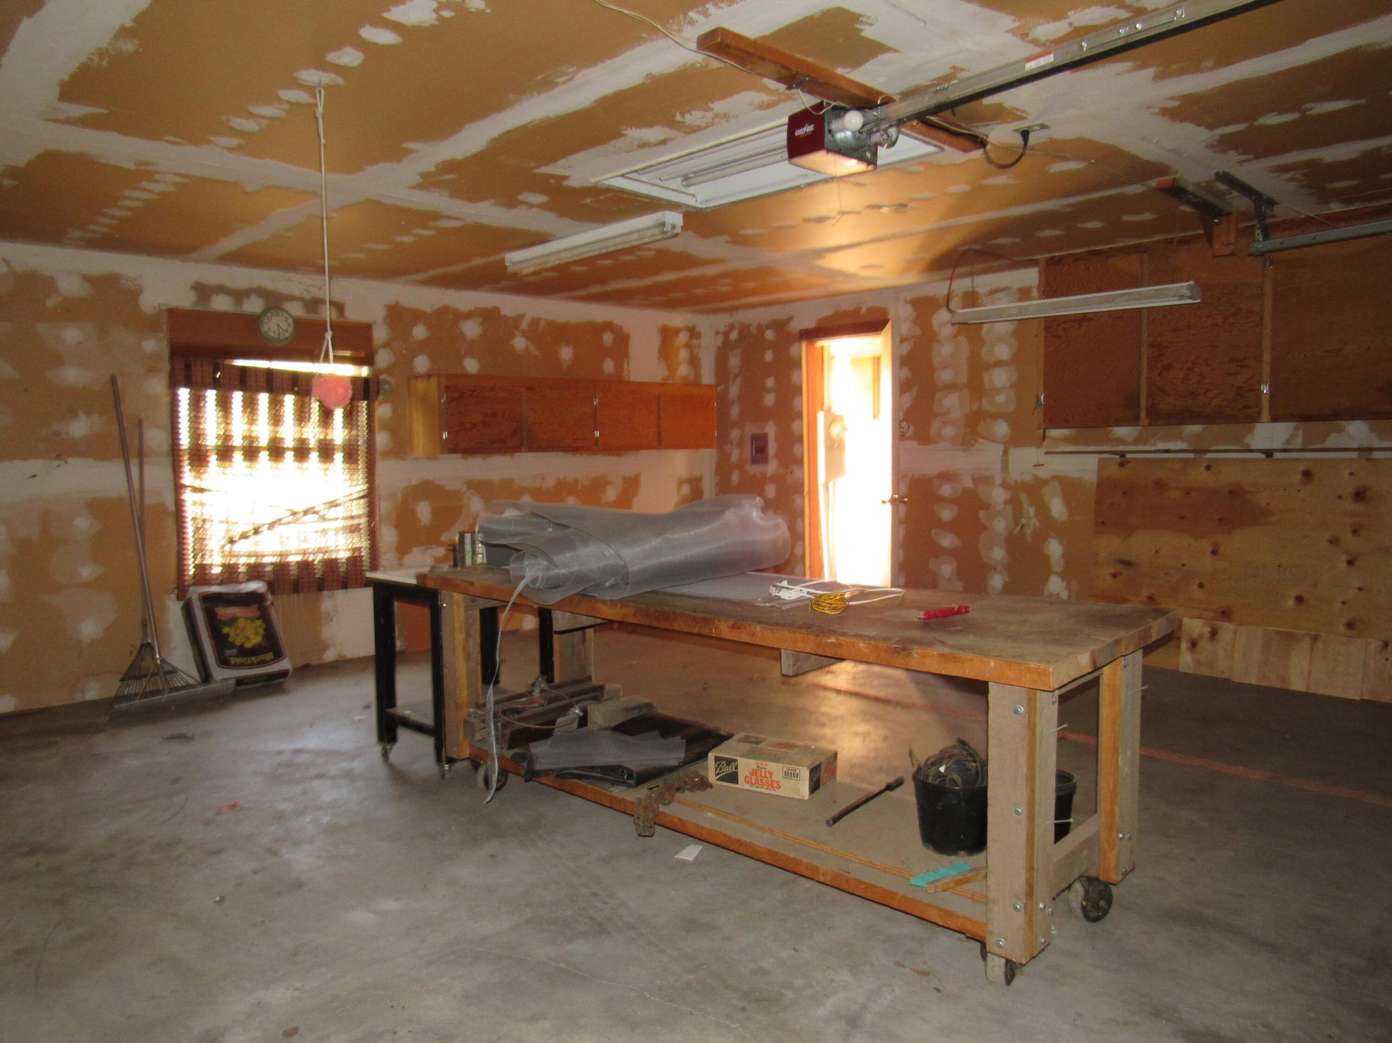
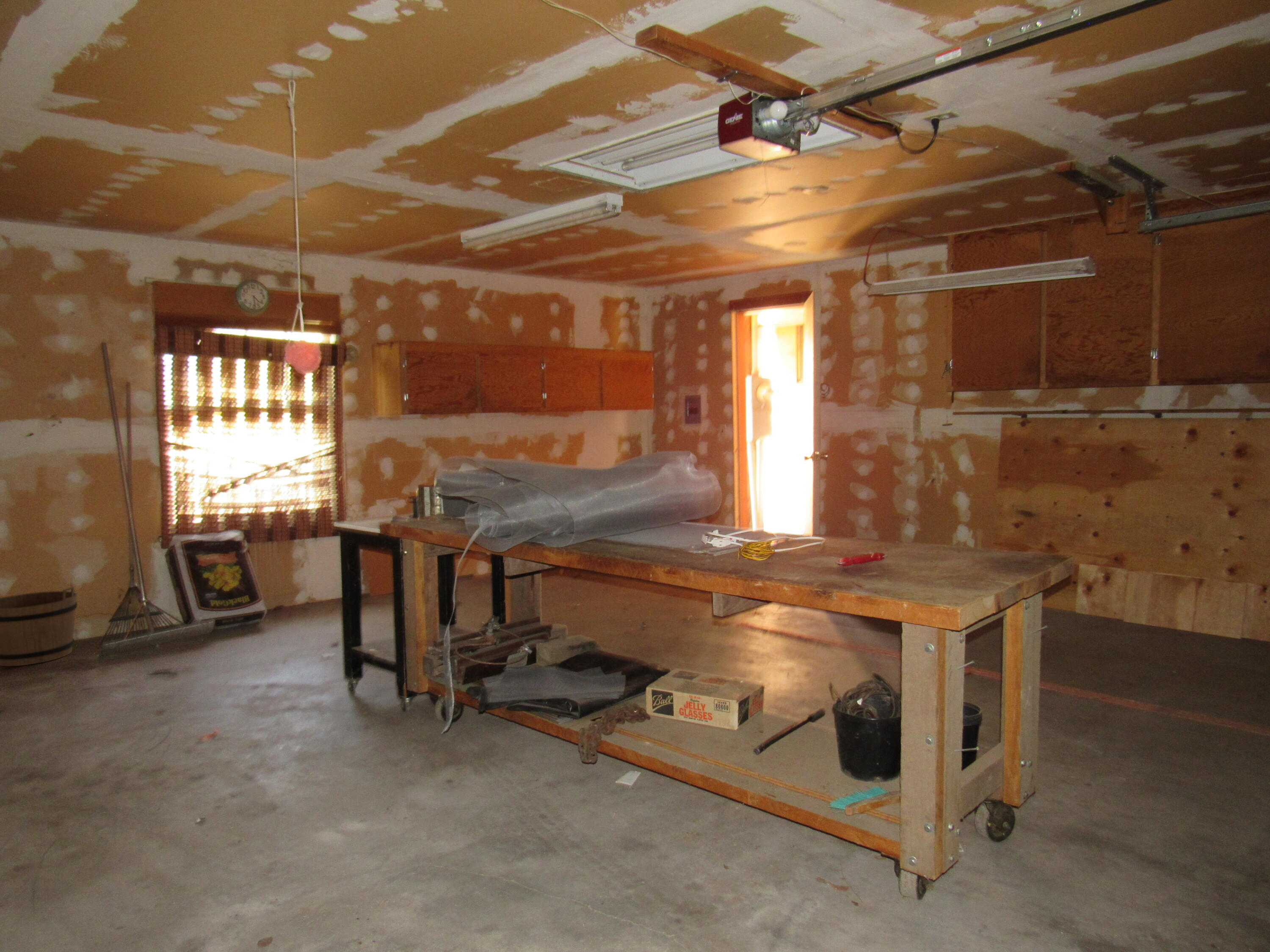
+ bucket [0,586,77,666]
